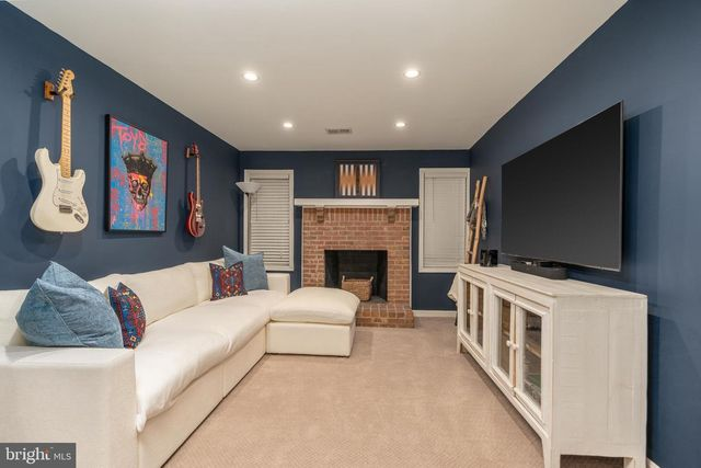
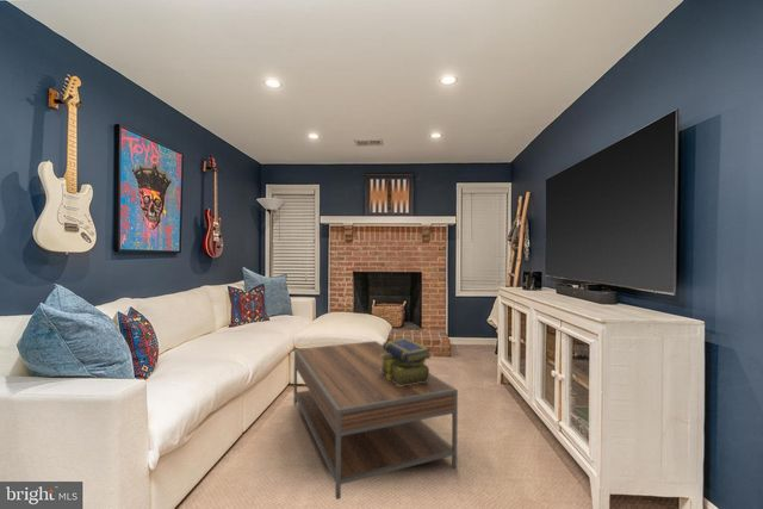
+ coffee table [292,340,459,501]
+ stack of books [380,336,433,386]
